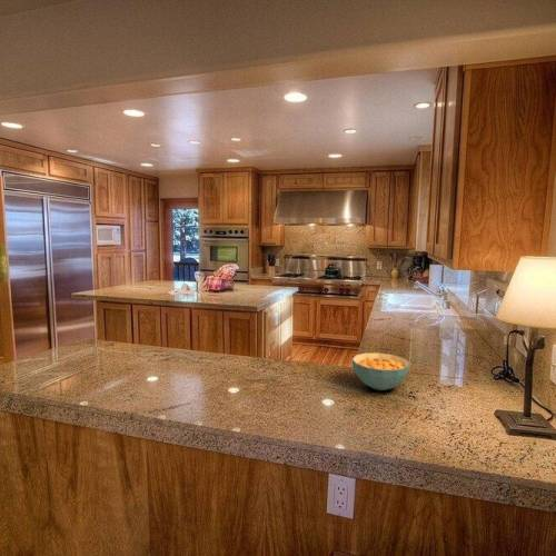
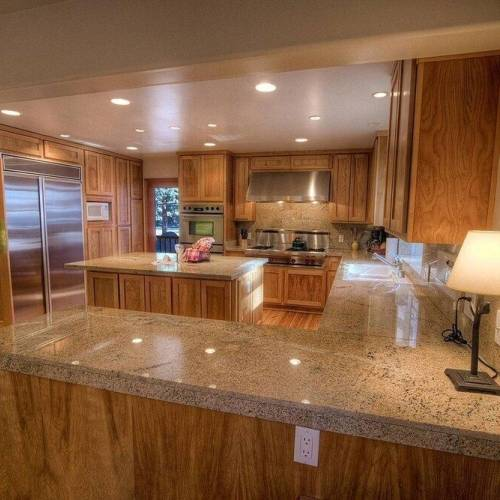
- cereal bowl [351,351,411,391]
